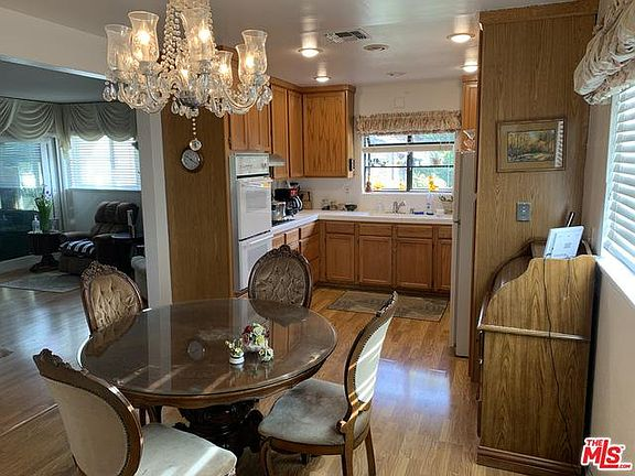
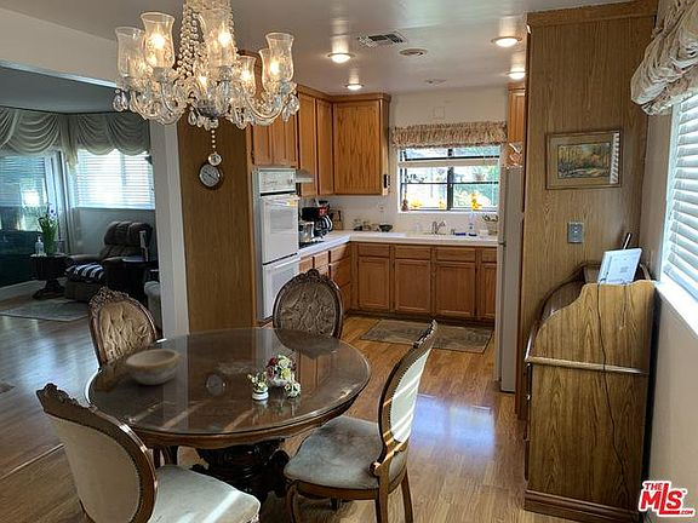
+ bowl [124,347,182,386]
